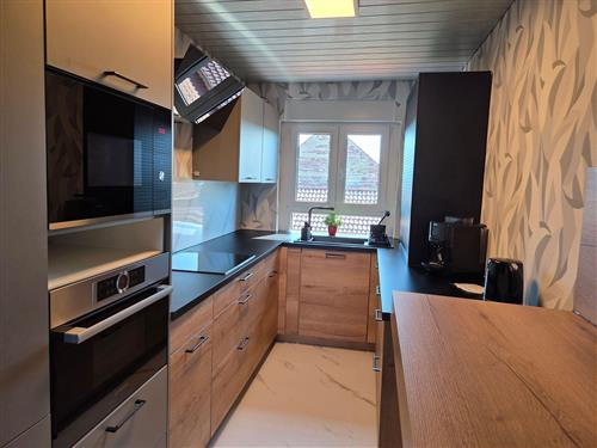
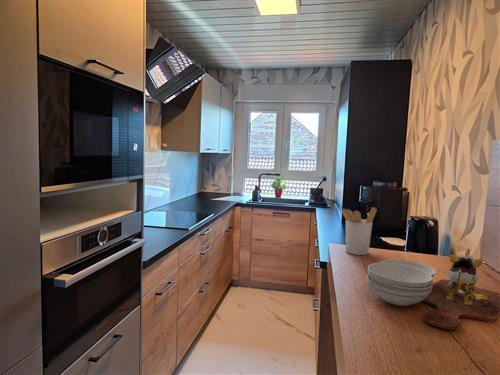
+ utensil holder [340,206,378,256]
+ cutting board [366,247,500,330]
